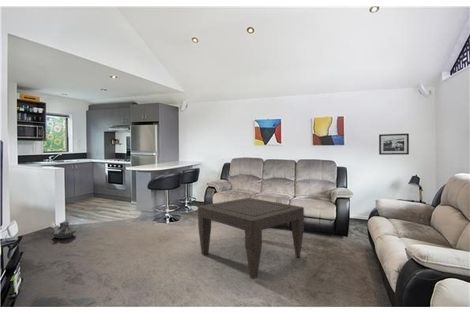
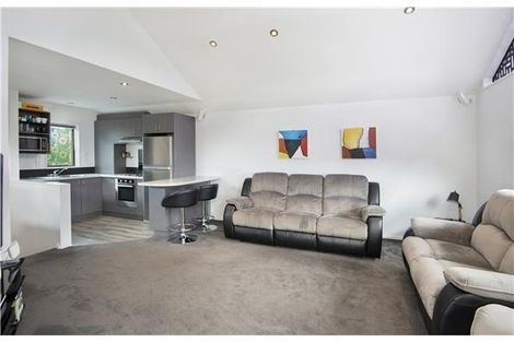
- coffee table [197,197,305,280]
- fruit bowl [51,219,77,240]
- picture frame [378,133,410,156]
